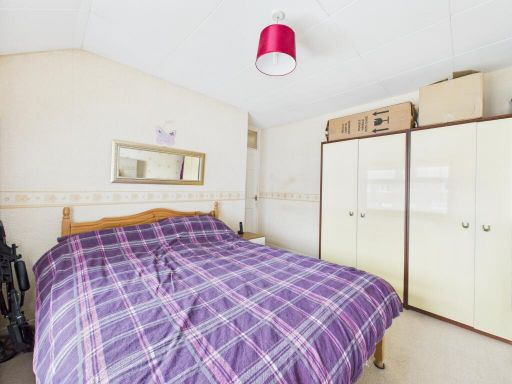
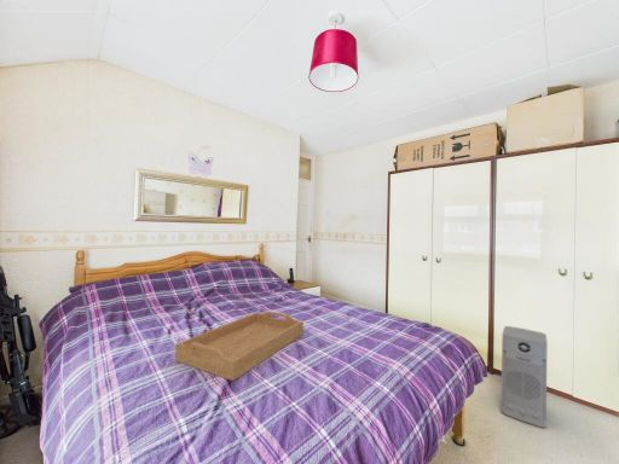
+ air purifier [499,325,549,429]
+ serving tray [174,311,305,382]
